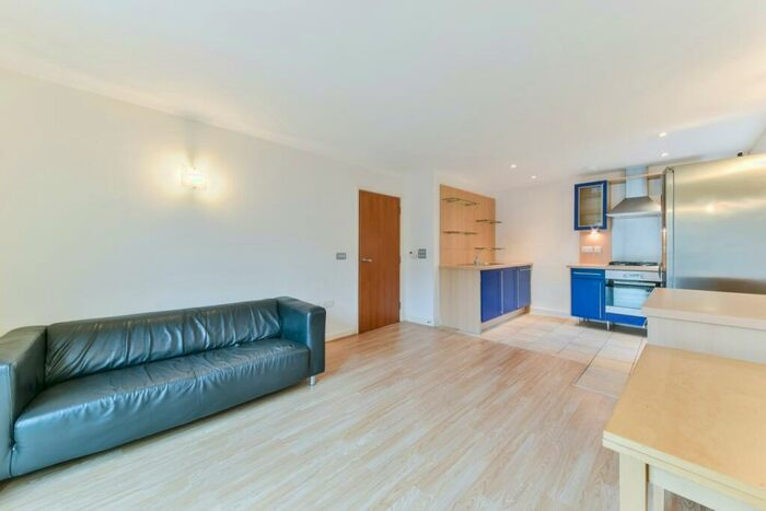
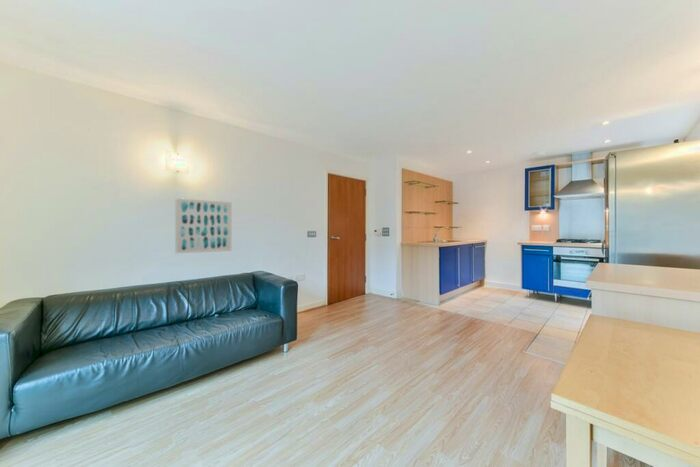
+ wall art [174,197,232,254]
